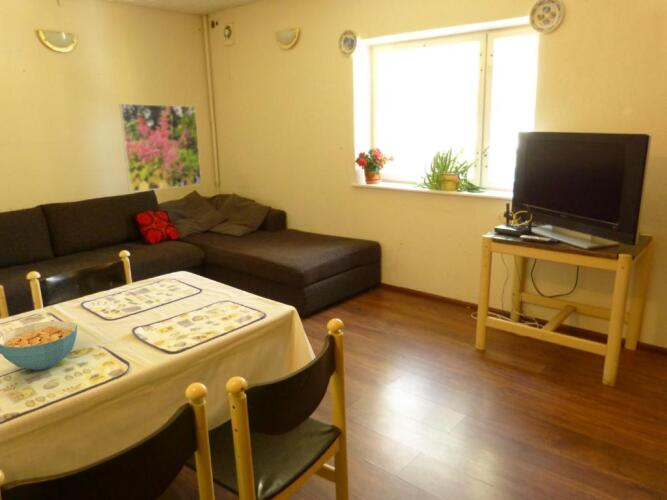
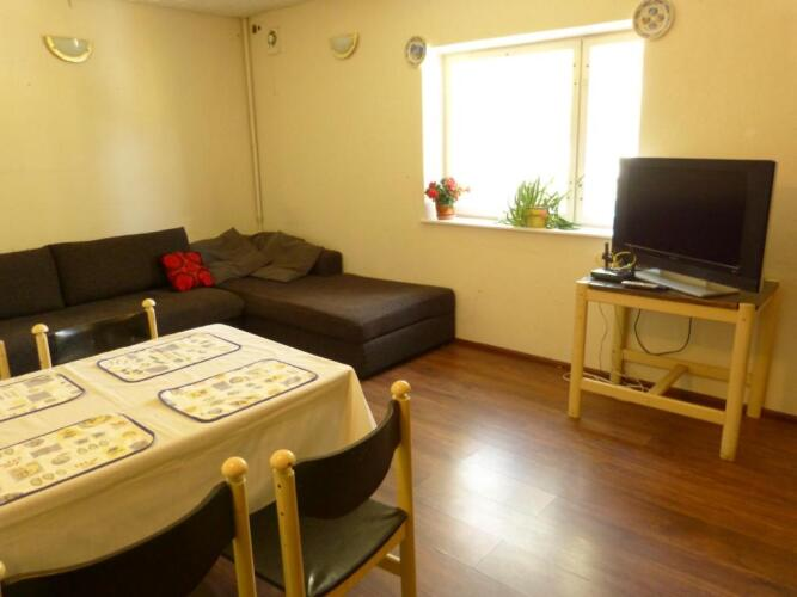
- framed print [118,103,202,193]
- cereal bowl [0,320,78,371]
